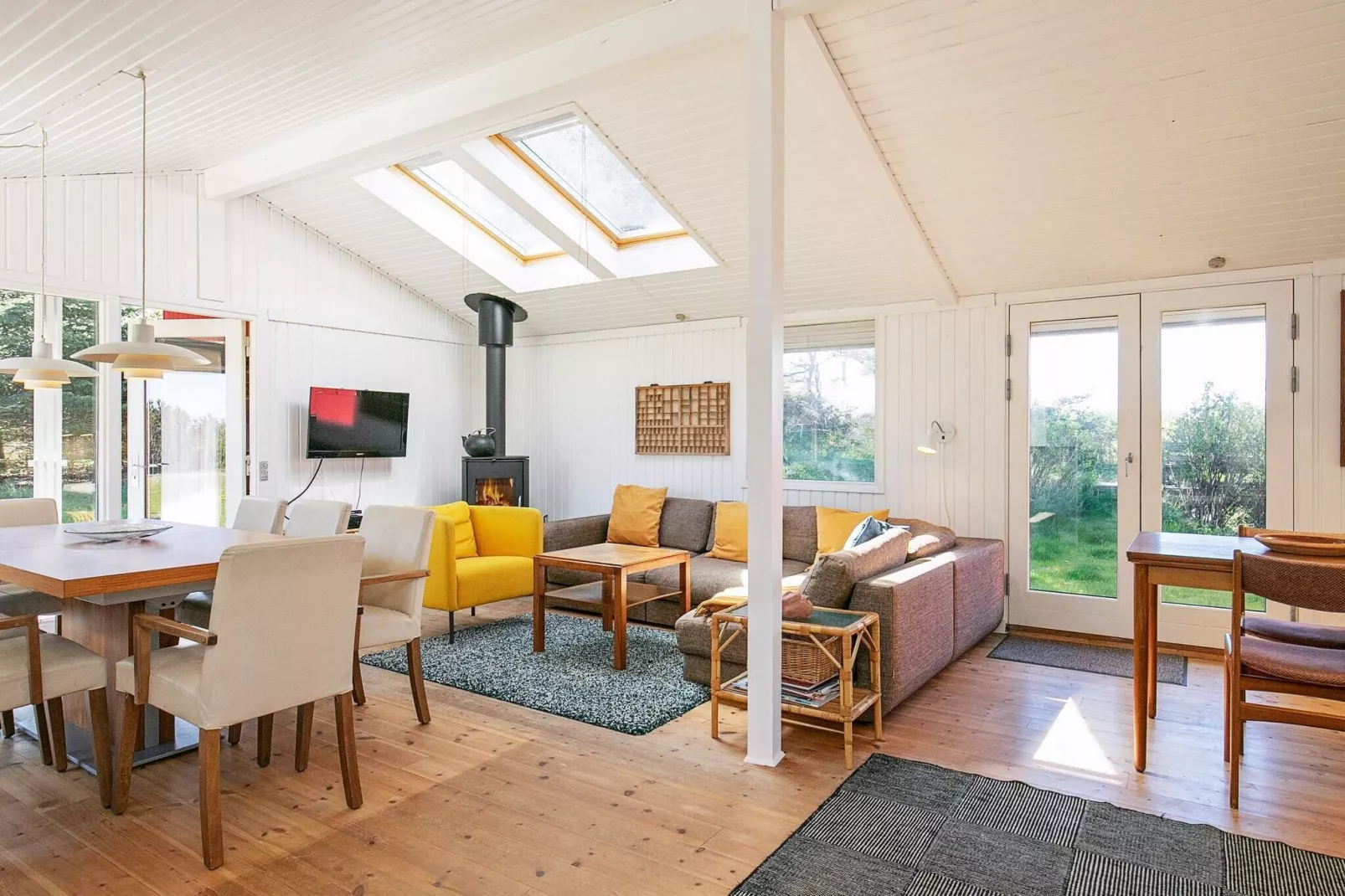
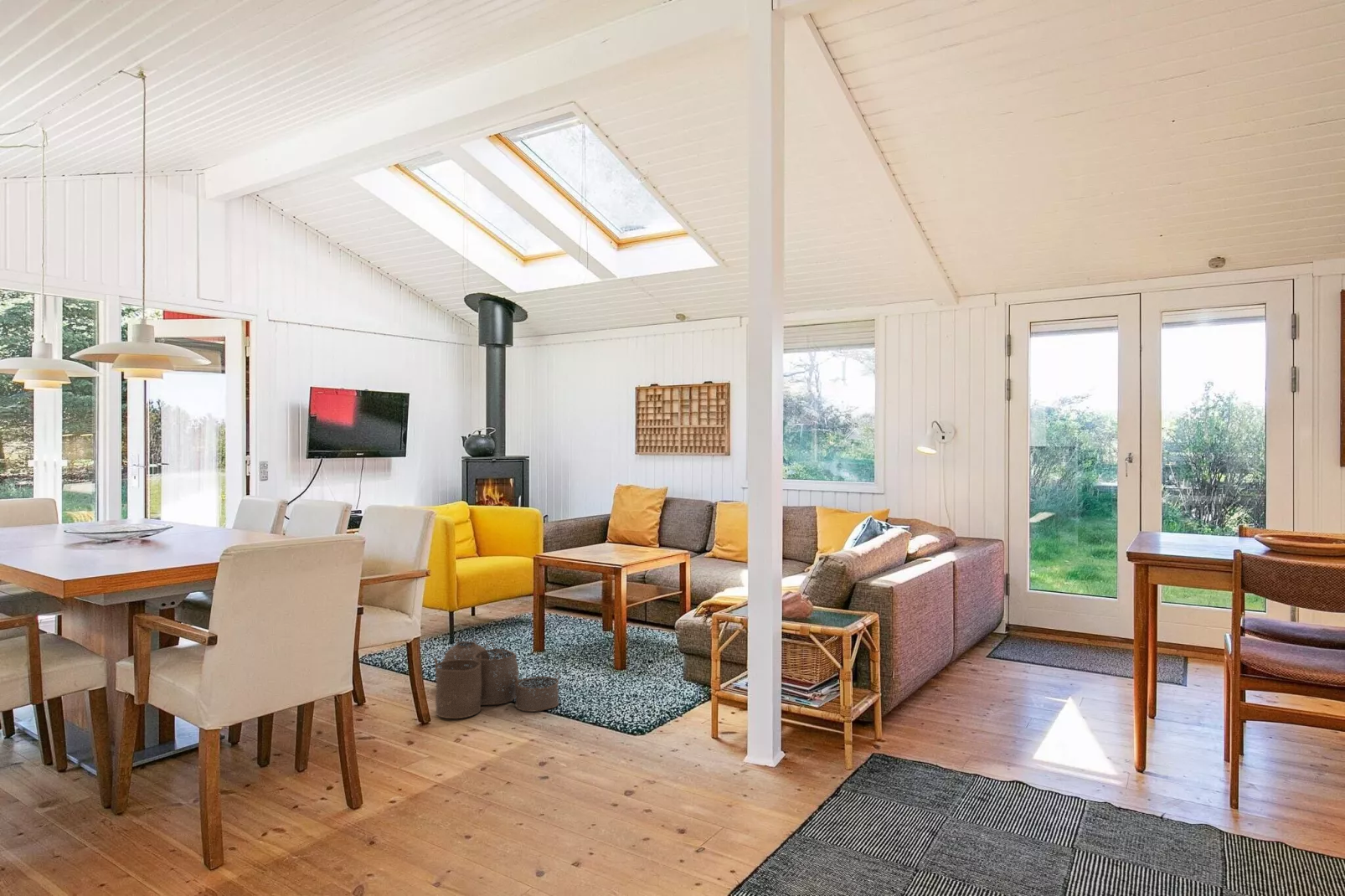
+ woven basket [433,637,560,719]
